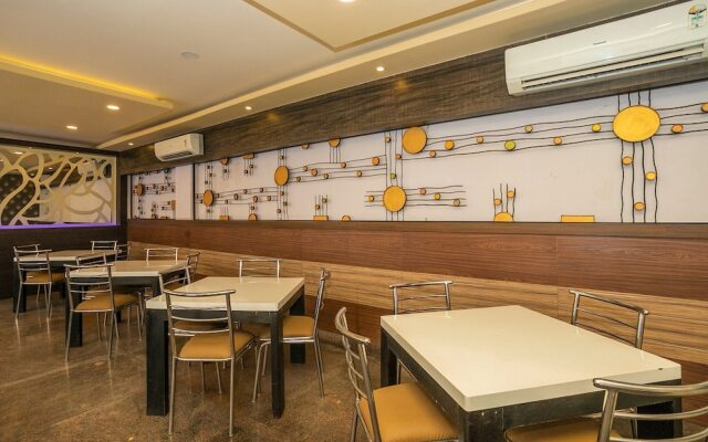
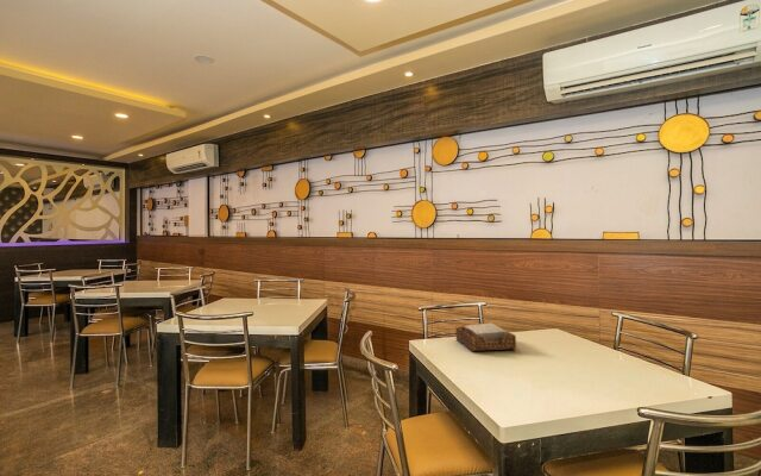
+ napkin holder [454,321,517,352]
